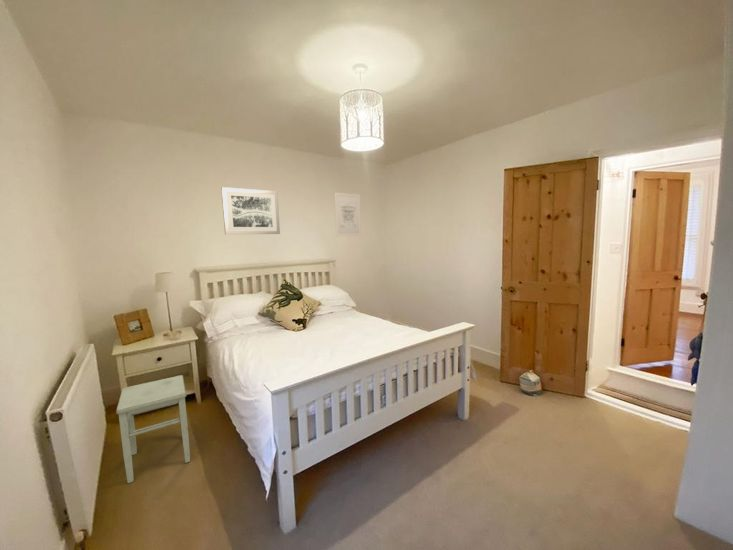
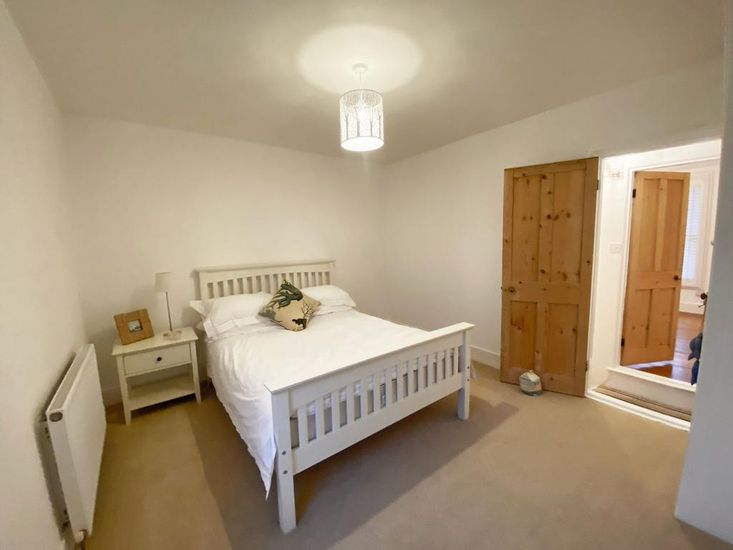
- stool [115,374,191,484]
- wall art [333,192,362,237]
- wall art [221,186,281,236]
